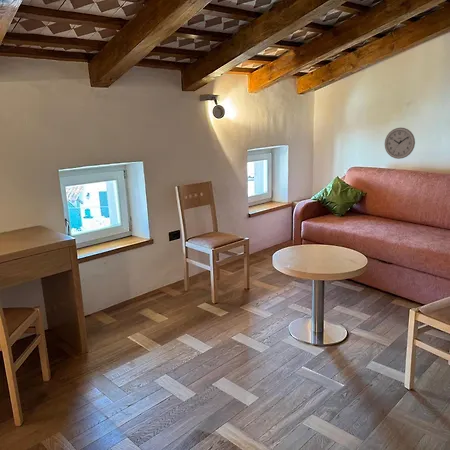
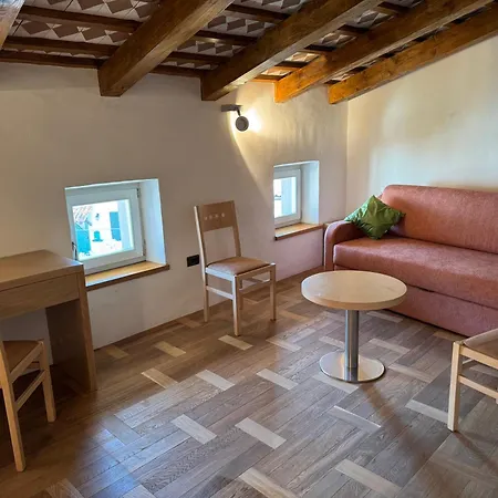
- wall clock [384,127,416,160]
